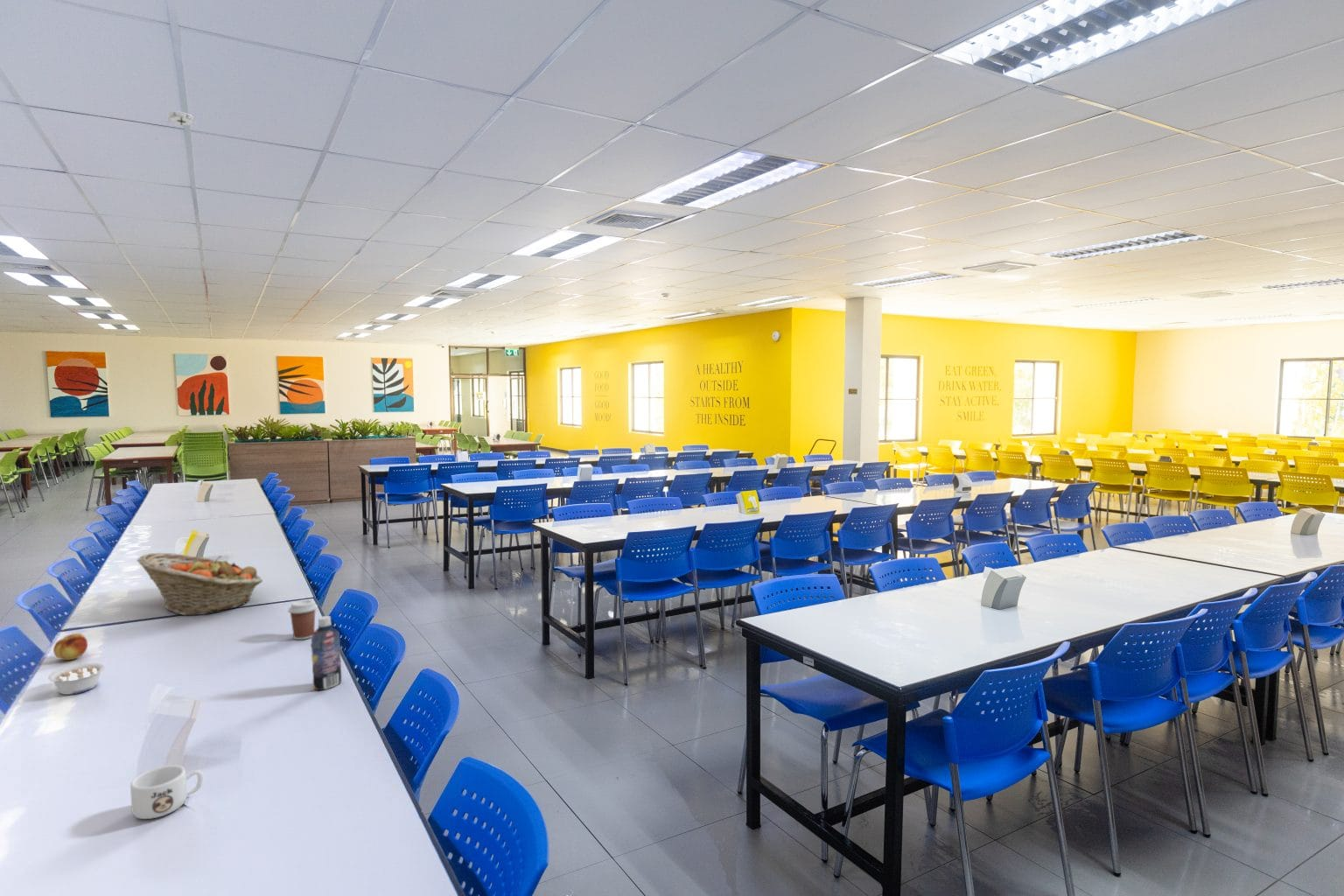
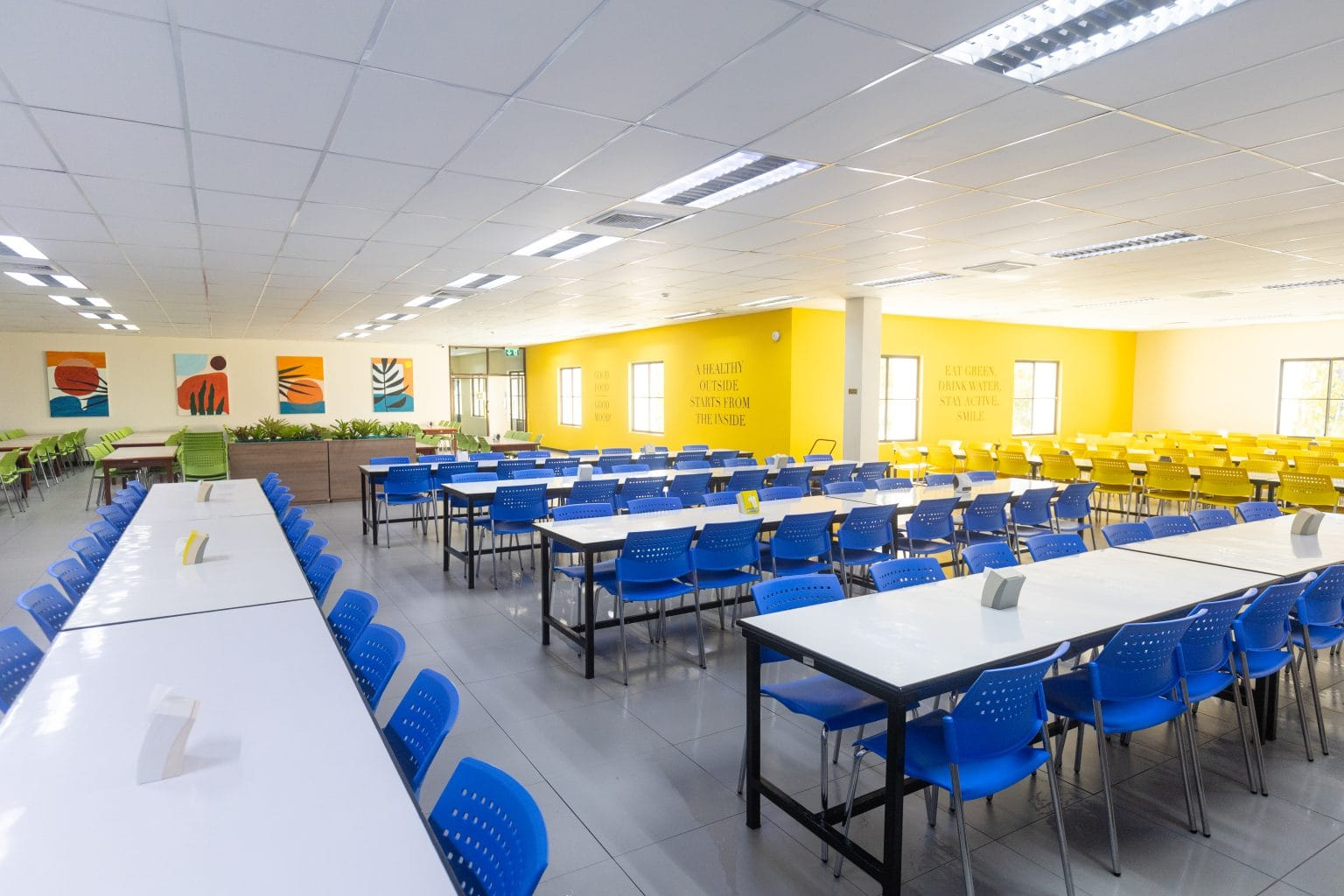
- bottle [311,615,342,691]
- fruit [52,633,88,661]
- smoke detector [165,110,197,126]
- fruit basket [136,552,263,616]
- mug [130,765,204,820]
- coffee cup [287,598,318,641]
- legume [47,662,106,696]
